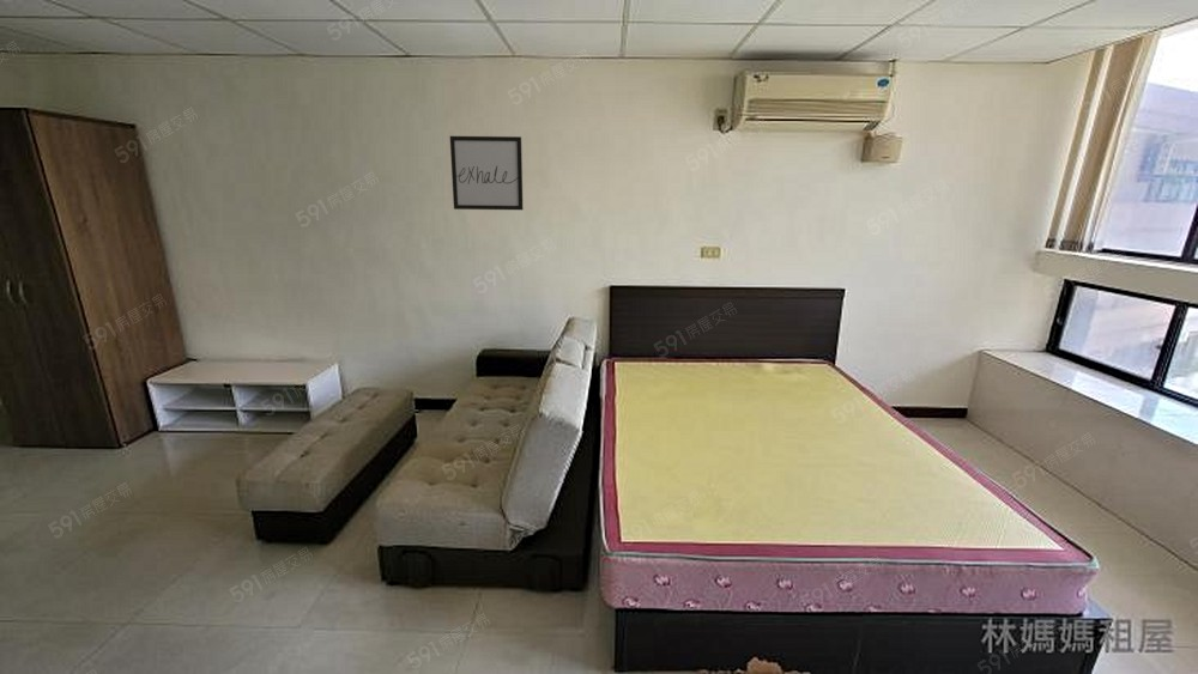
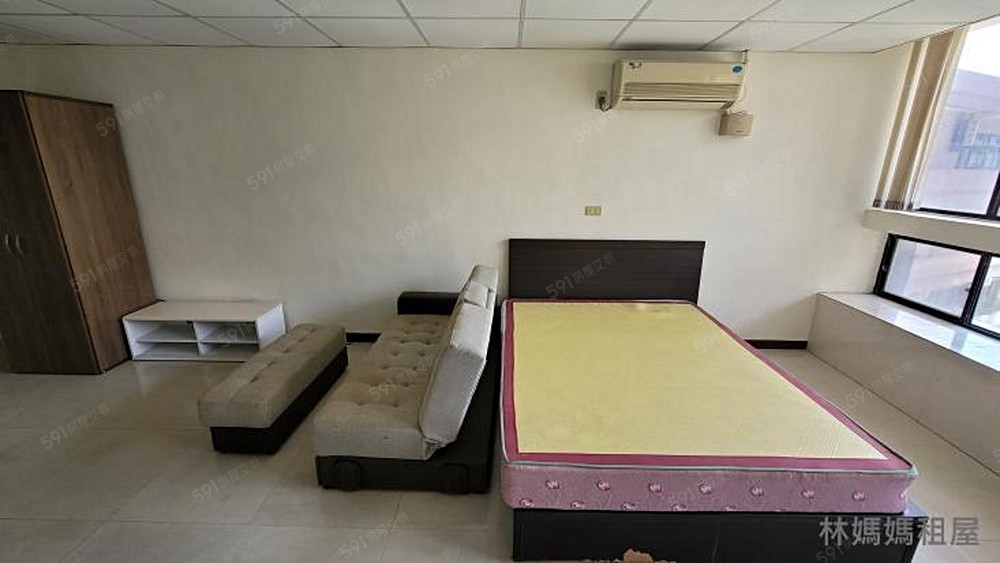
- wall art [449,135,525,211]
